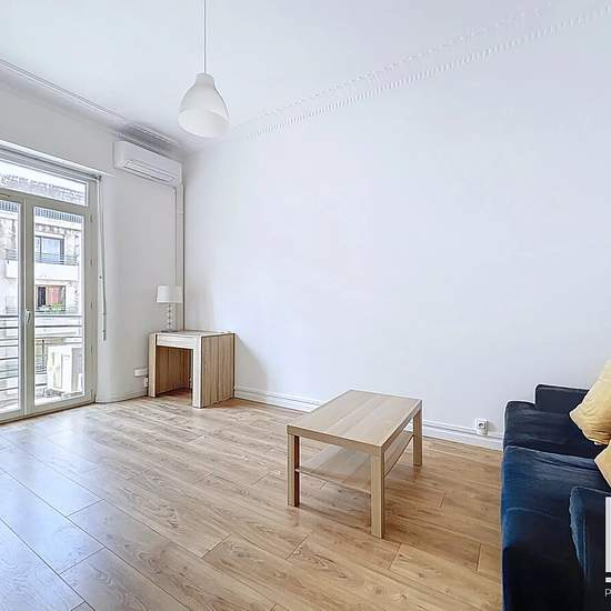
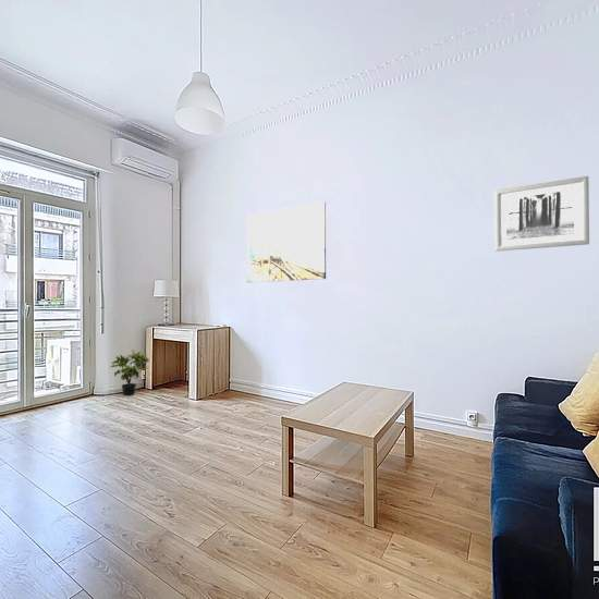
+ wall art [245,200,327,283]
+ wall art [493,175,590,253]
+ potted plant [110,349,150,396]
